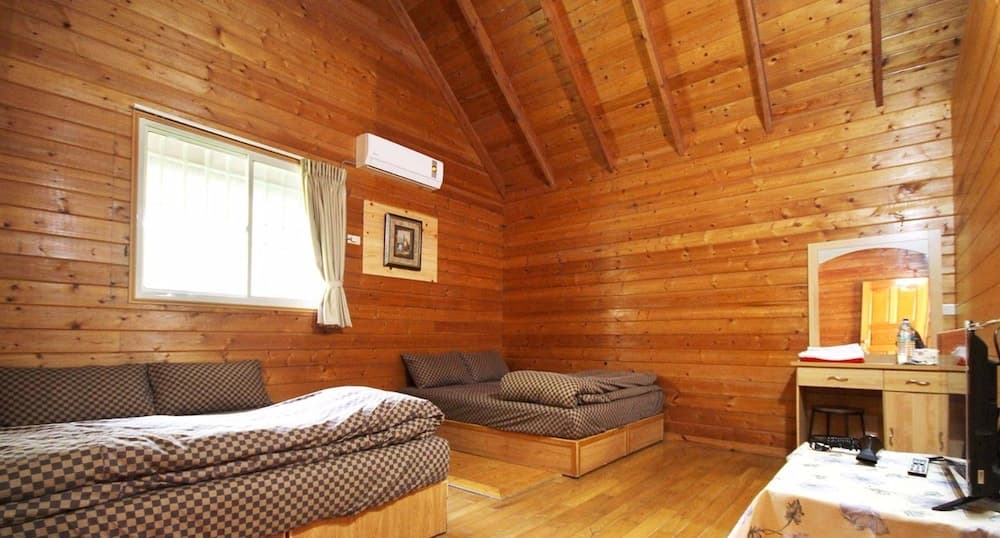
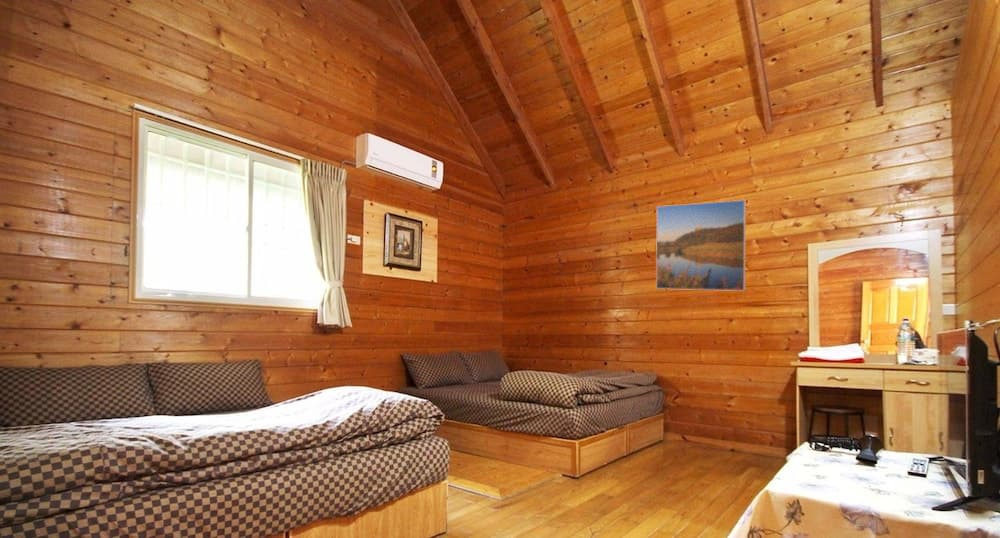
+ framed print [655,199,747,292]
